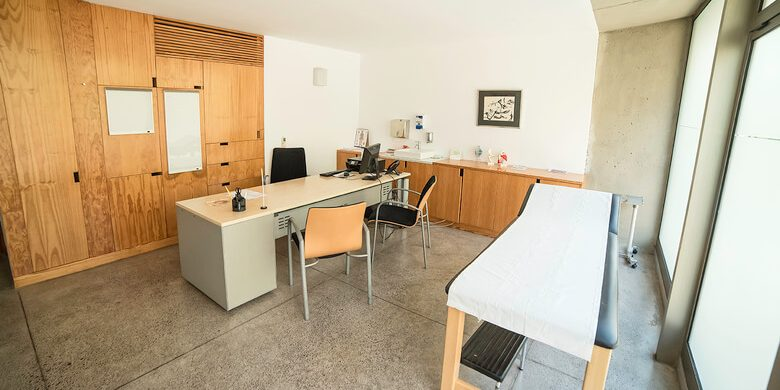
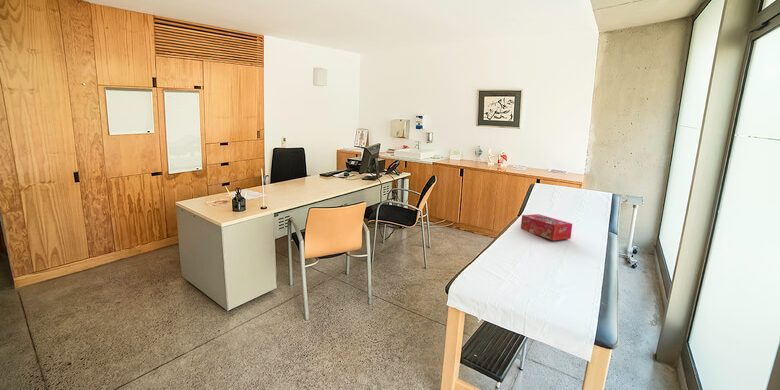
+ tissue box [520,213,573,241]
